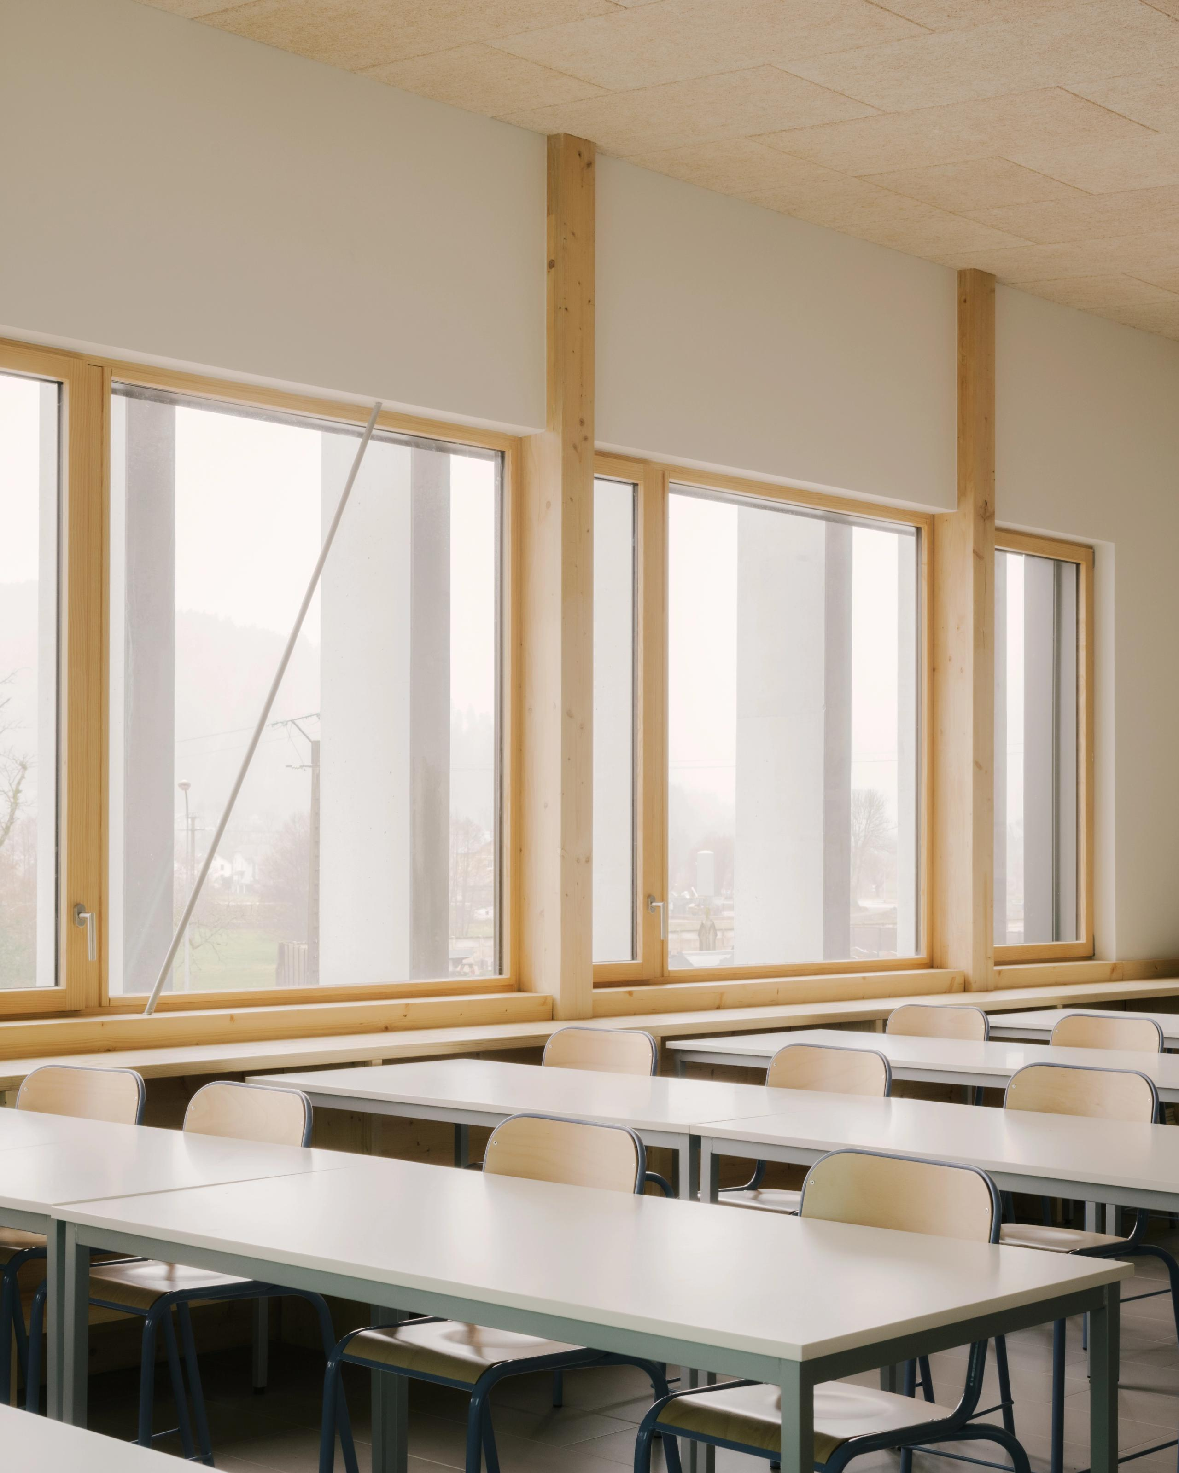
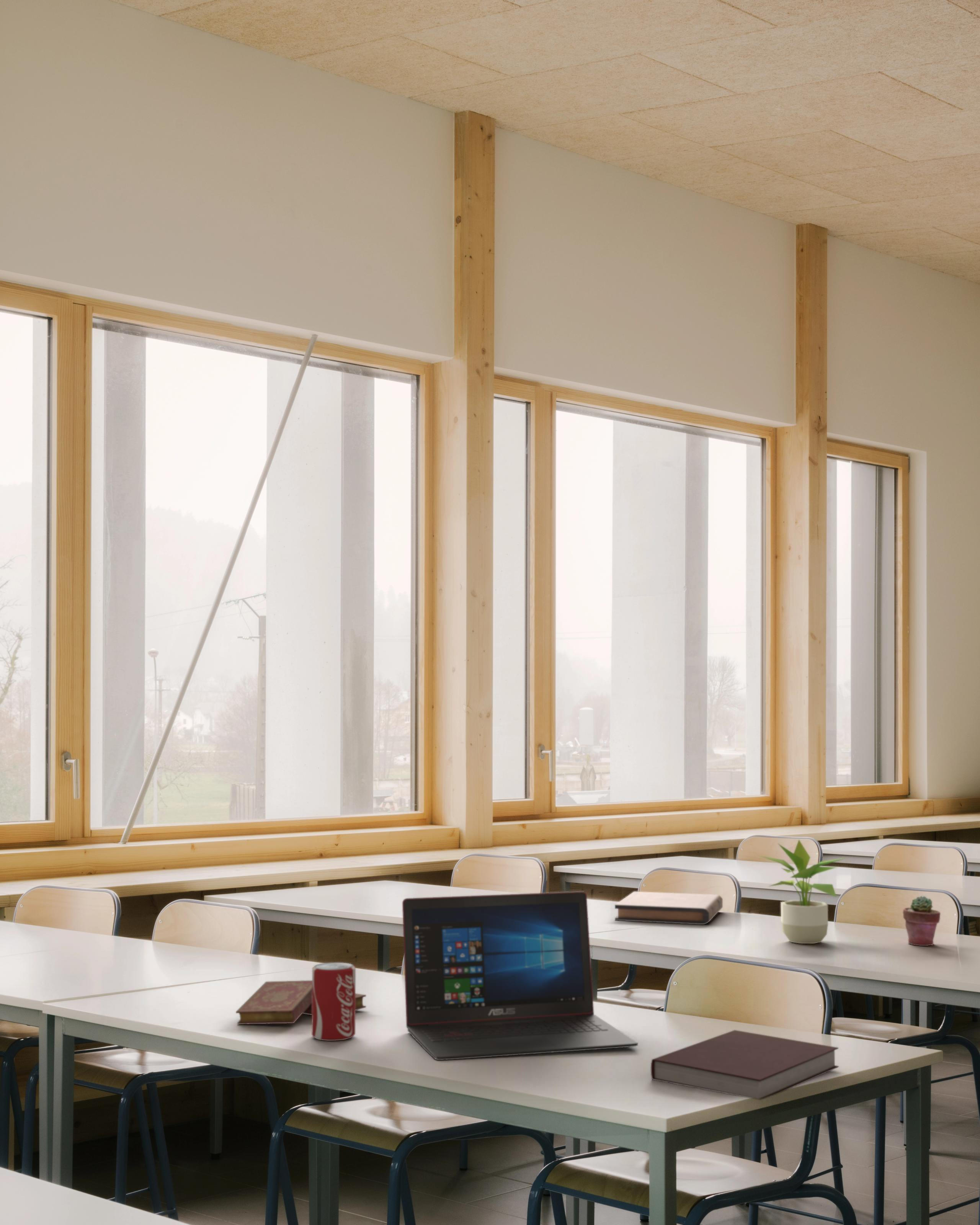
+ book [235,980,366,1025]
+ laptop [402,891,638,1060]
+ notebook [650,1030,839,1100]
+ potted succulent [902,895,941,946]
+ beverage can [312,962,356,1041]
+ potted plant [757,839,846,944]
+ book [614,891,723,925]
